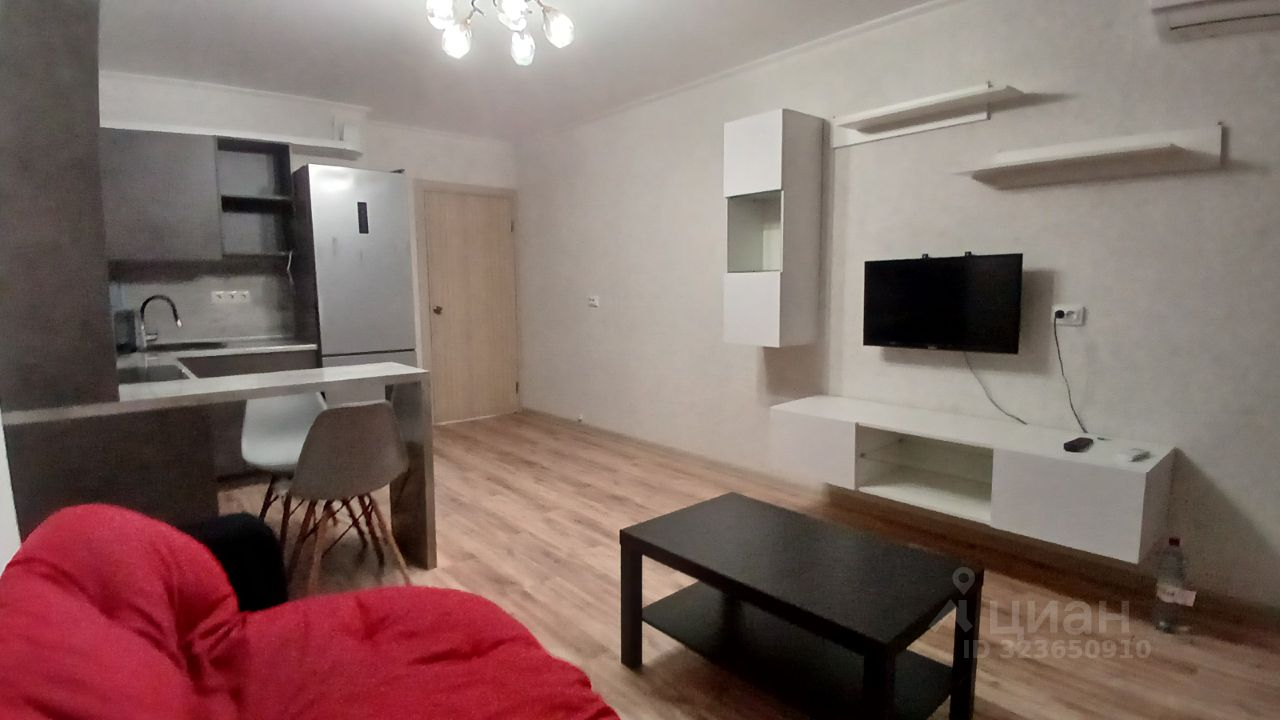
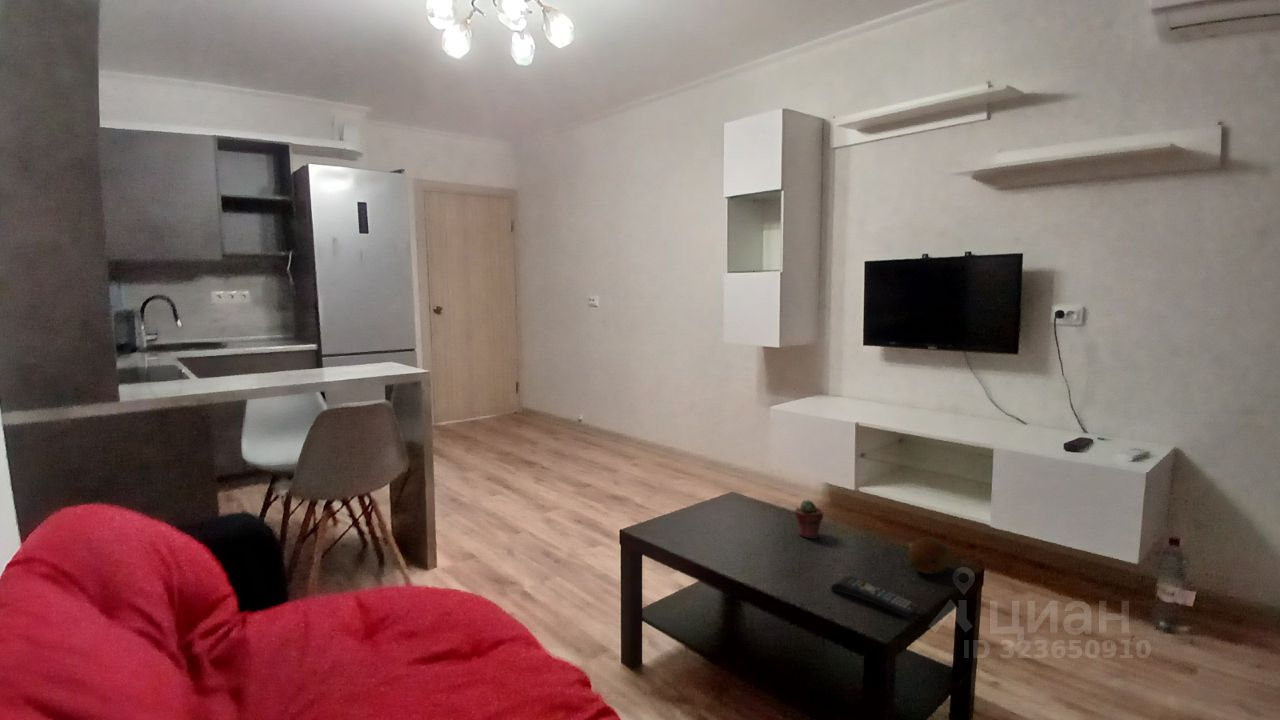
+ fruit [907,536,950,575]
+ remote control [830,575,921,618]
+ potted succulent [794,499,824,540]
